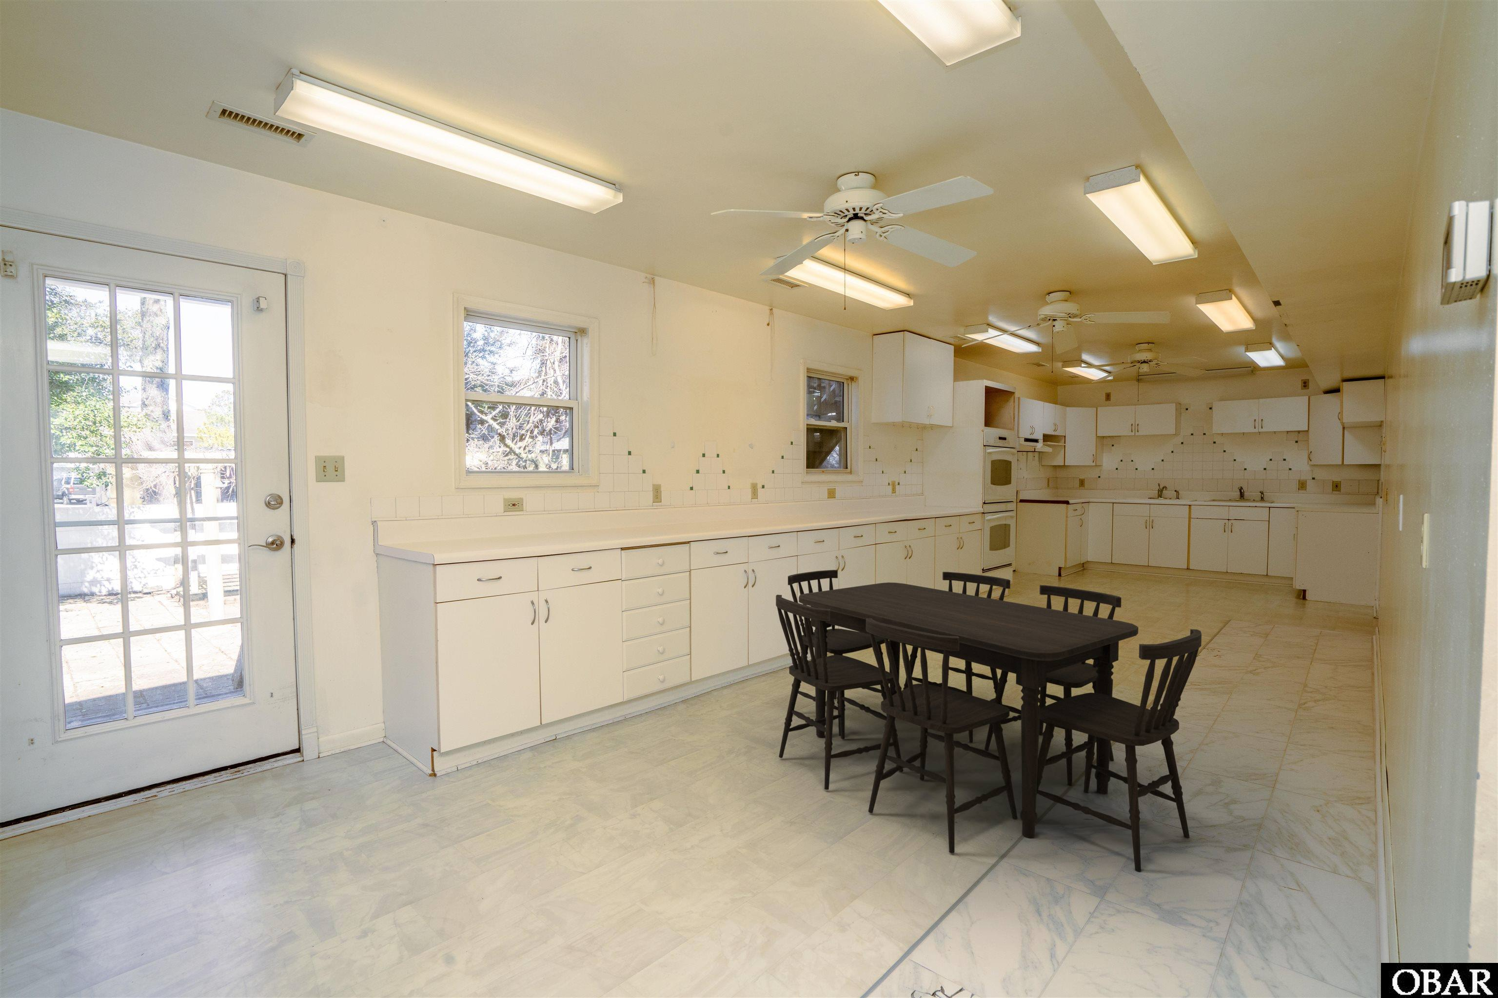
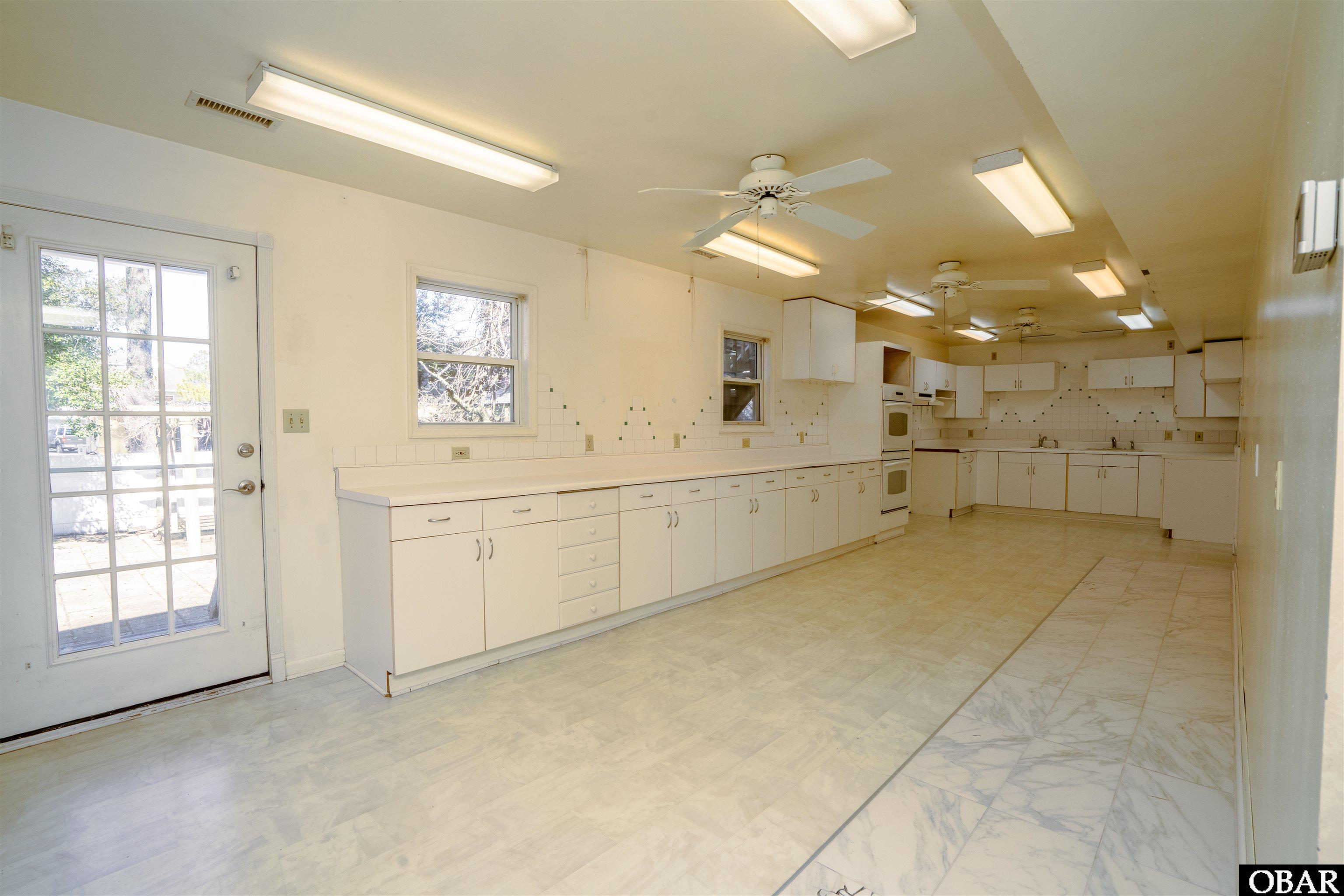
- dining table [776,569,1202,872]
